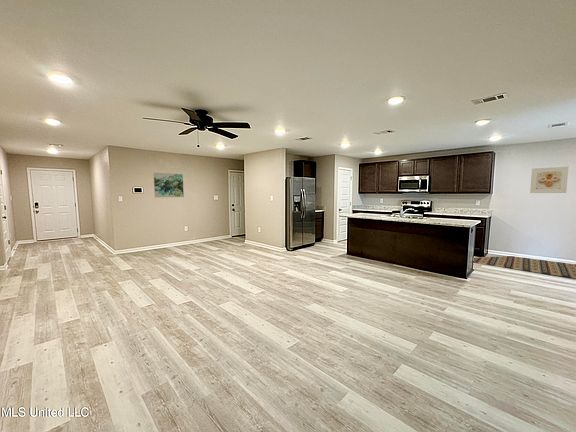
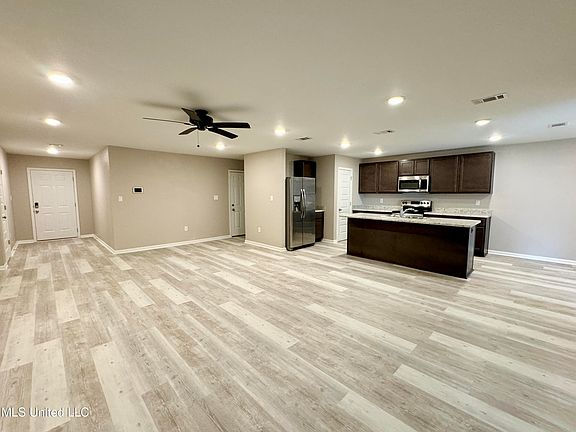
- wall art [153,172,185,198]
- rug [472,255,576,279]
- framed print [529,166,569,194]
